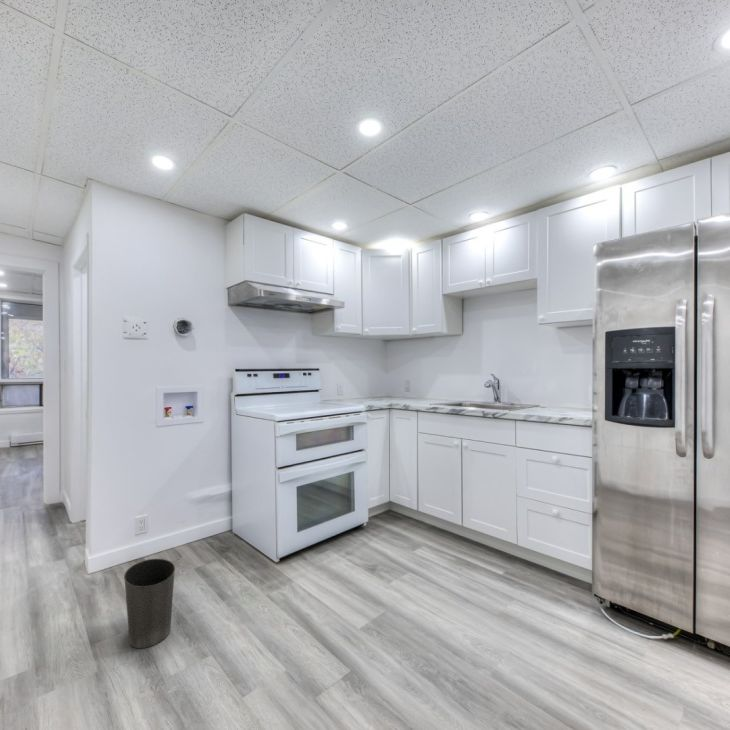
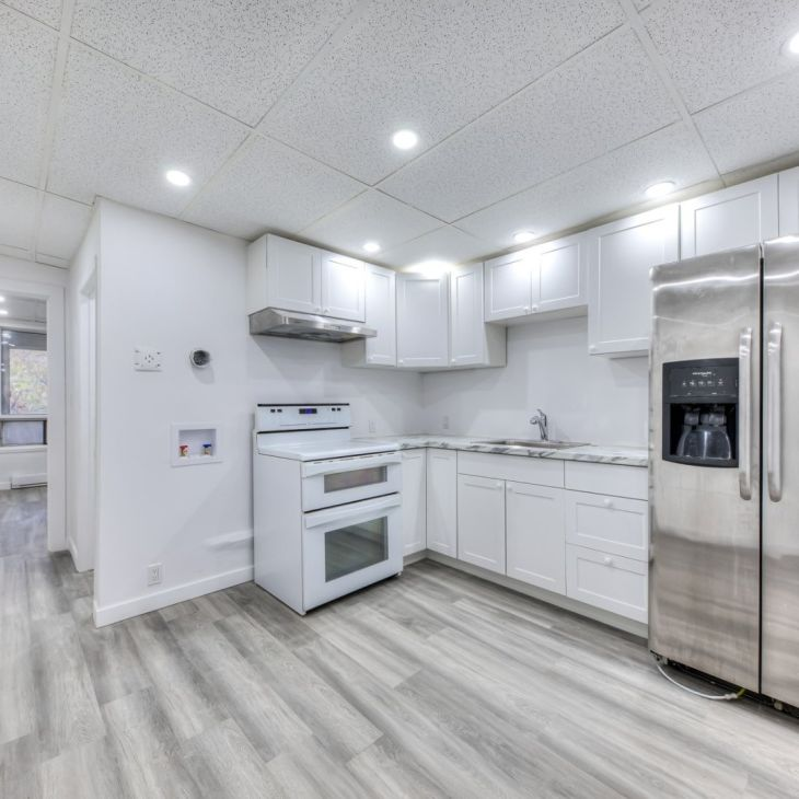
- waste basket [123,558,176,649]
